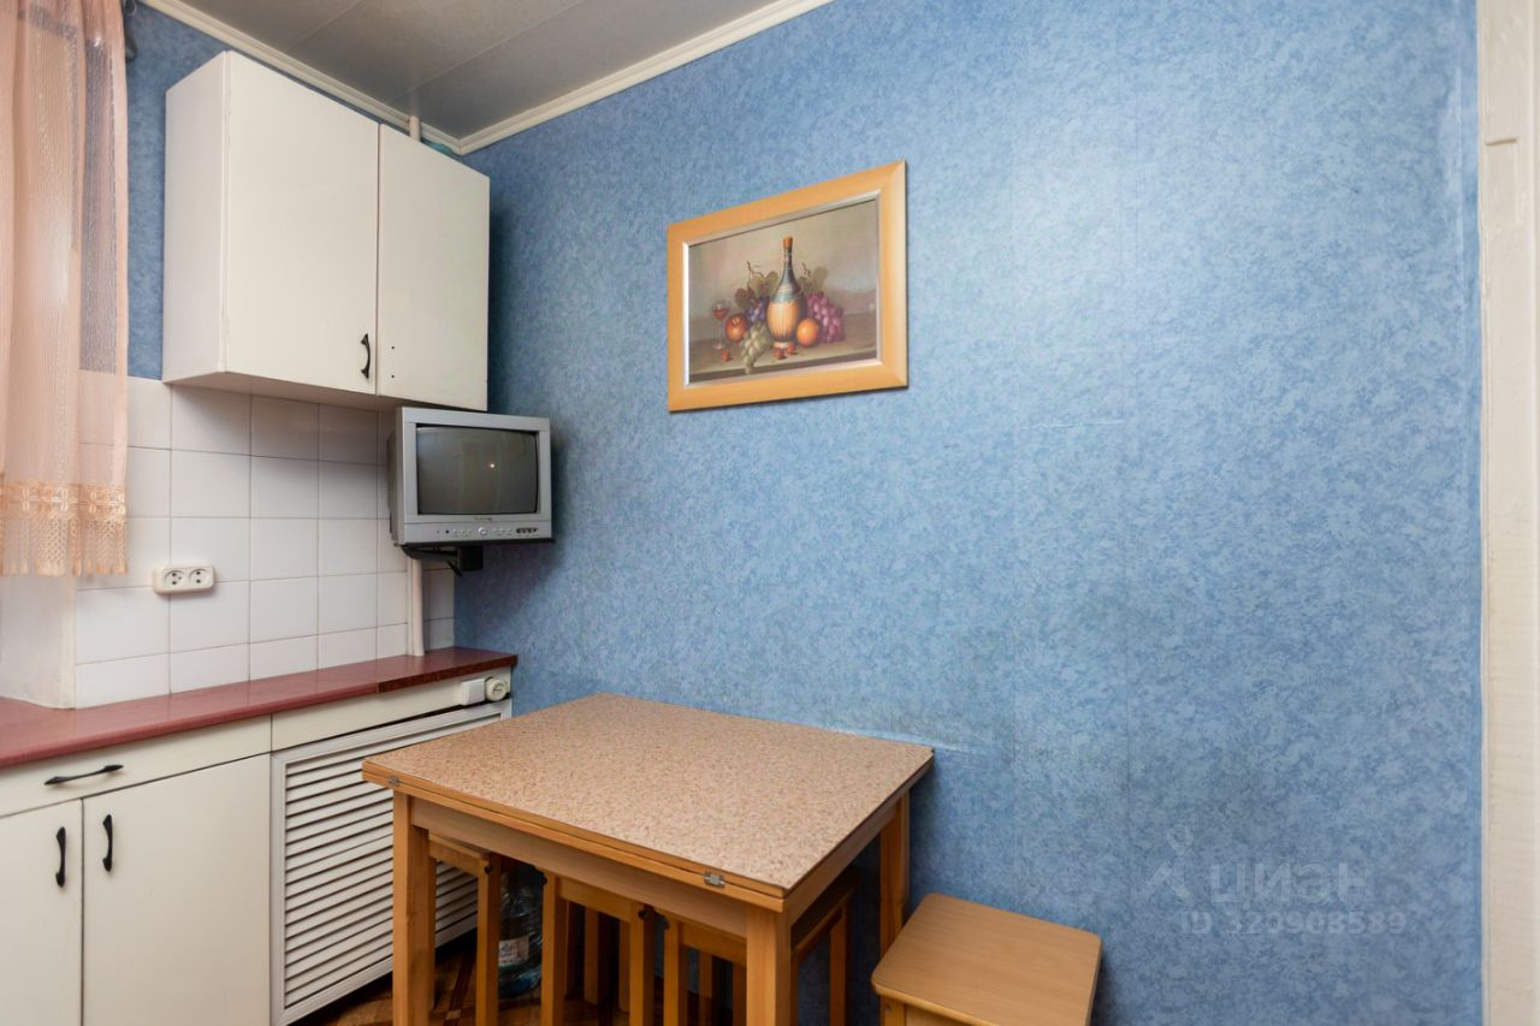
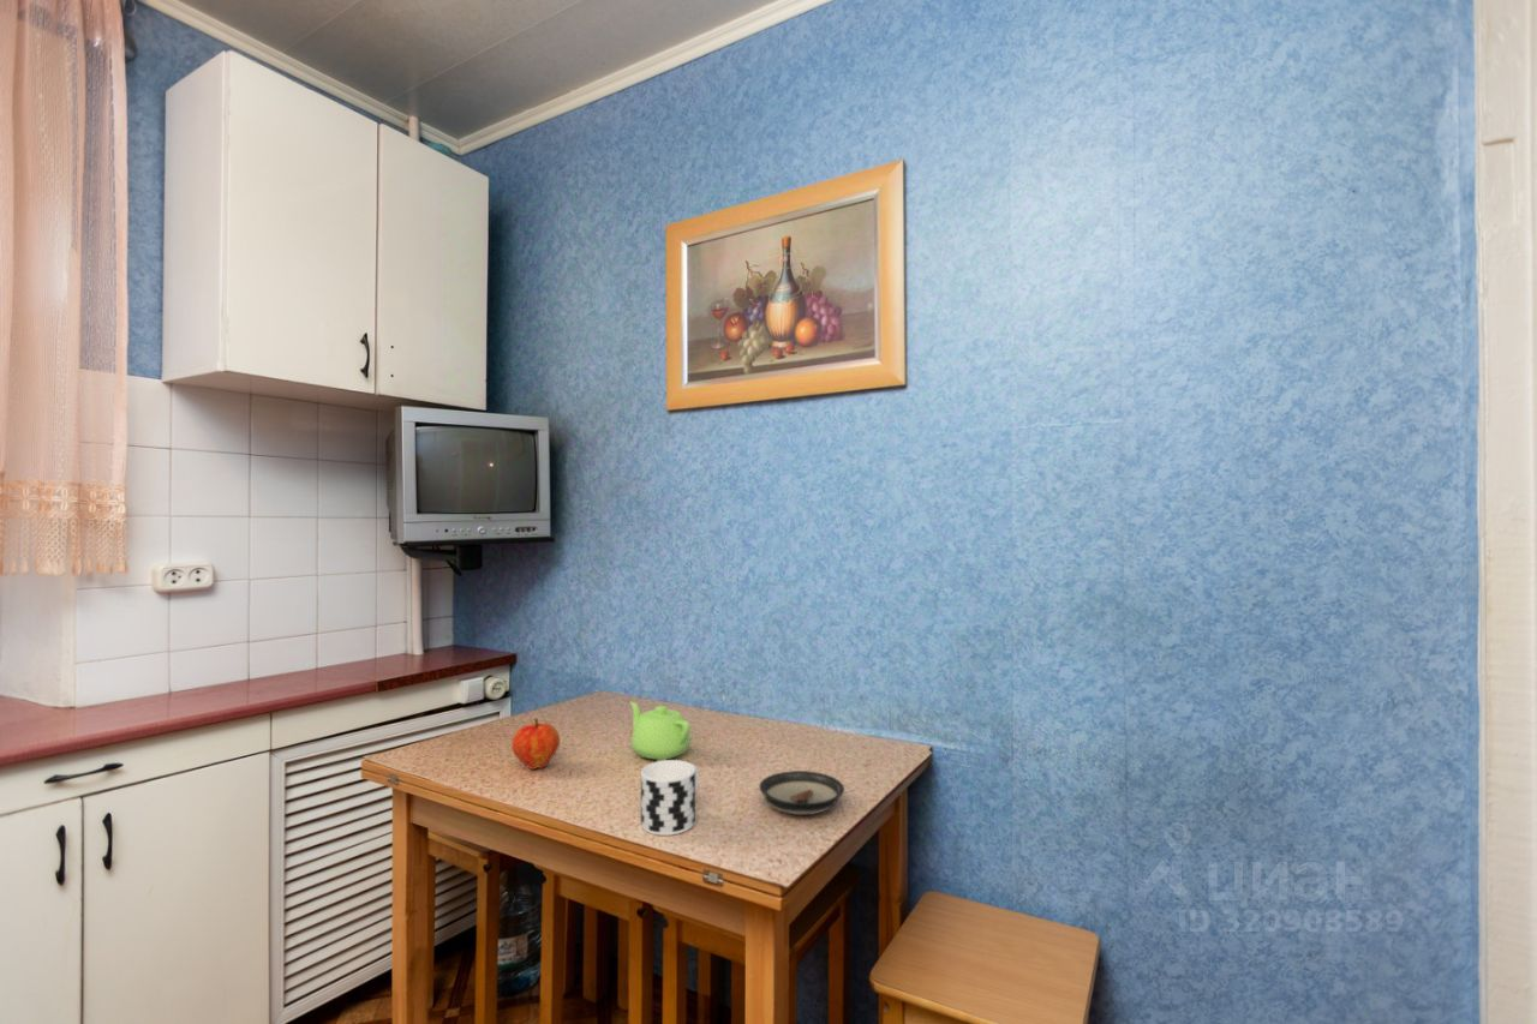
+ cup [640,759,700,837]
+ teapot [629,701,692,762]
+ fruit [510,717,561,771]
+ saucer [758,770,845,816]
